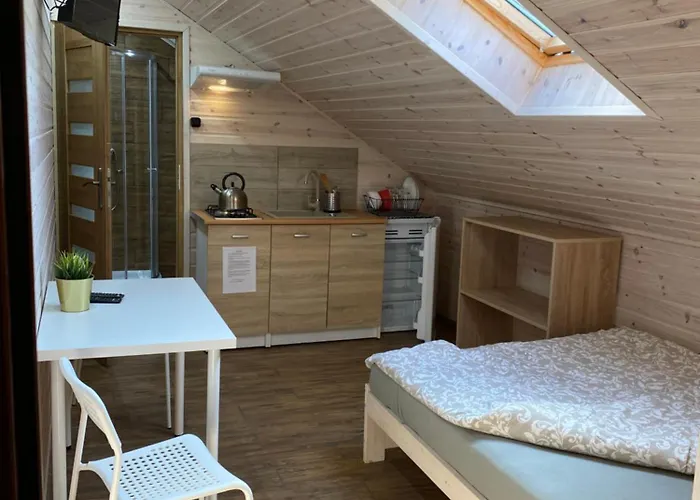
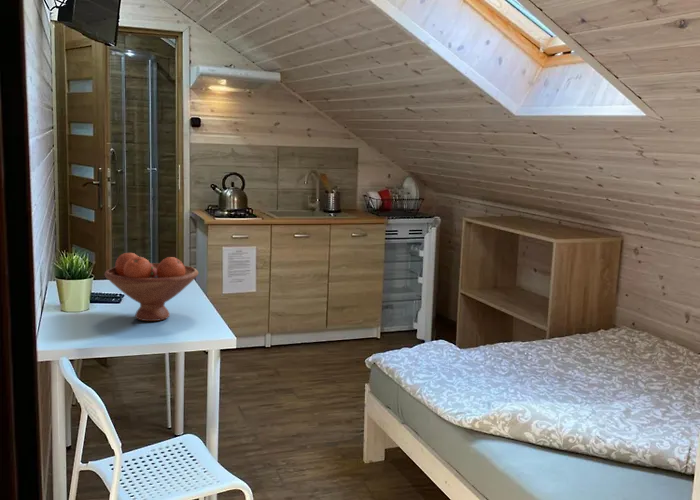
+ fruit bowl [103,252,200,322]
